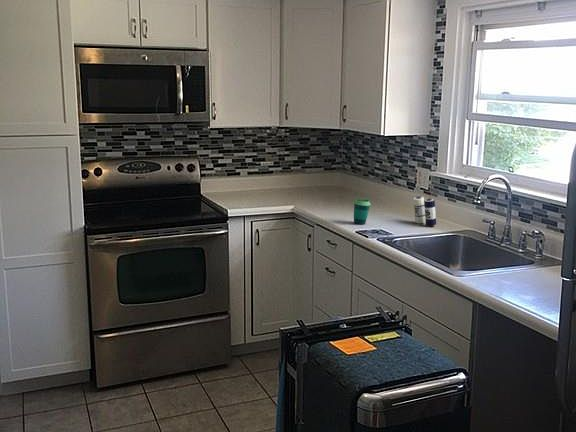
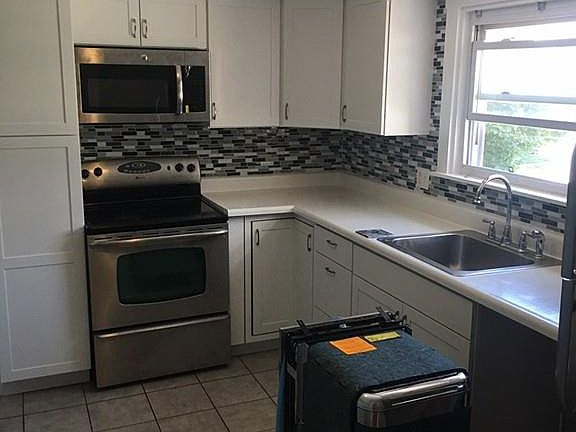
- cup [353,198,371,225]
- candle [413,195,452,228]
